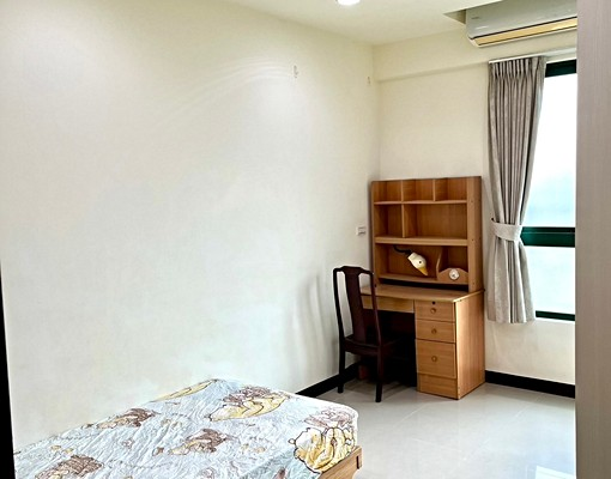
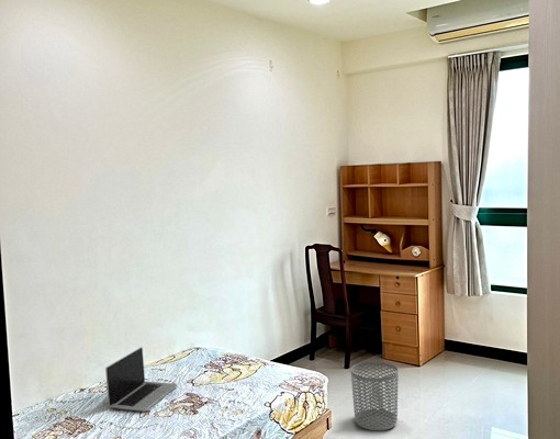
+ waste bin [350,360,400,431]
+ laptop [104,346,178,413]
